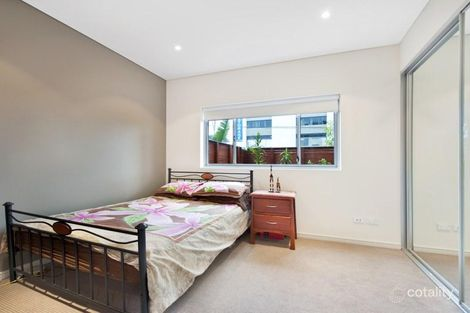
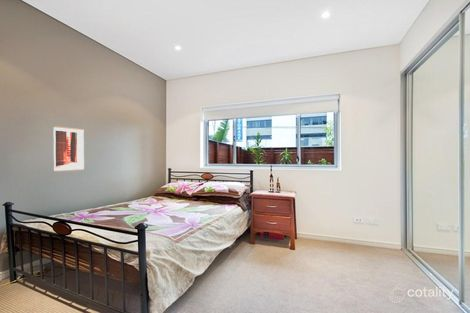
+ wall art [53,125,85,173]
